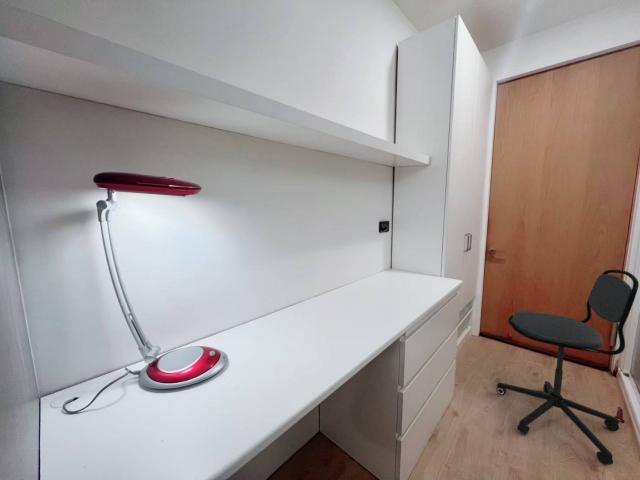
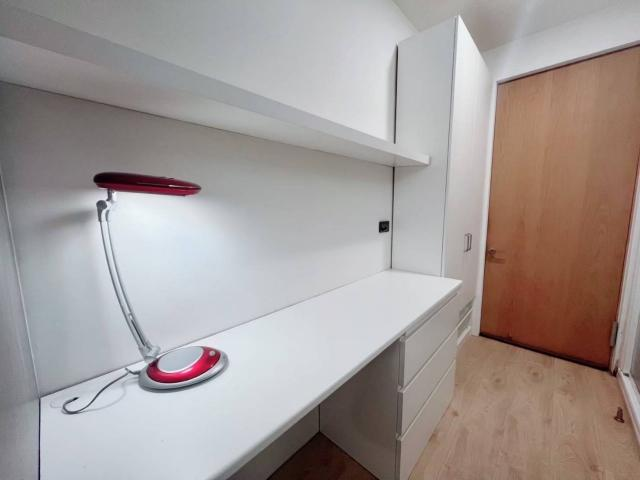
- office chair [495,269,640,466]
